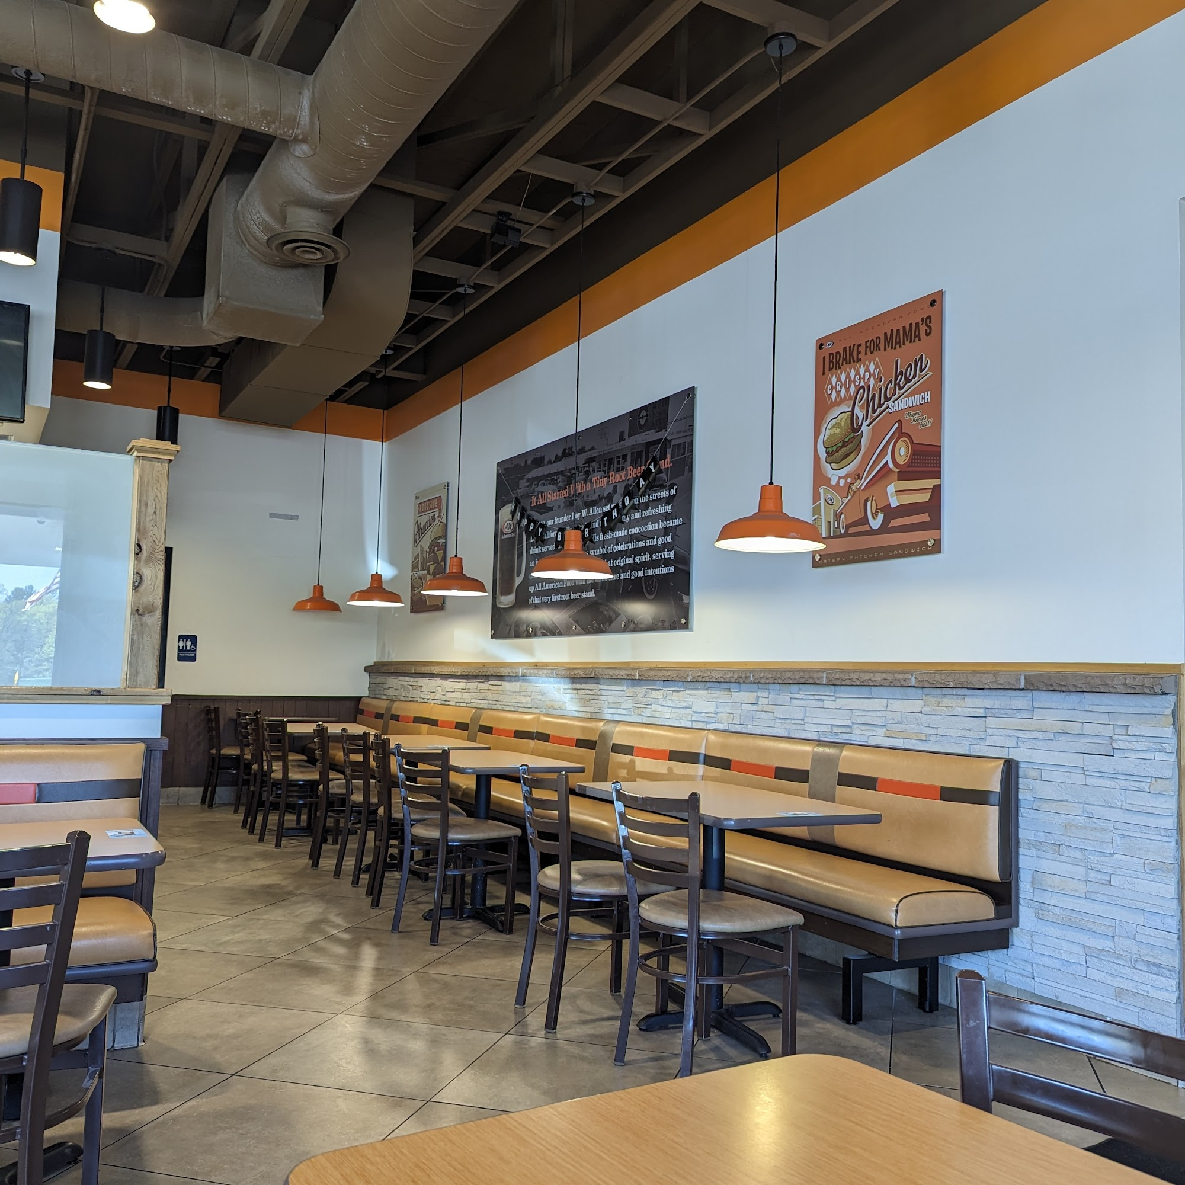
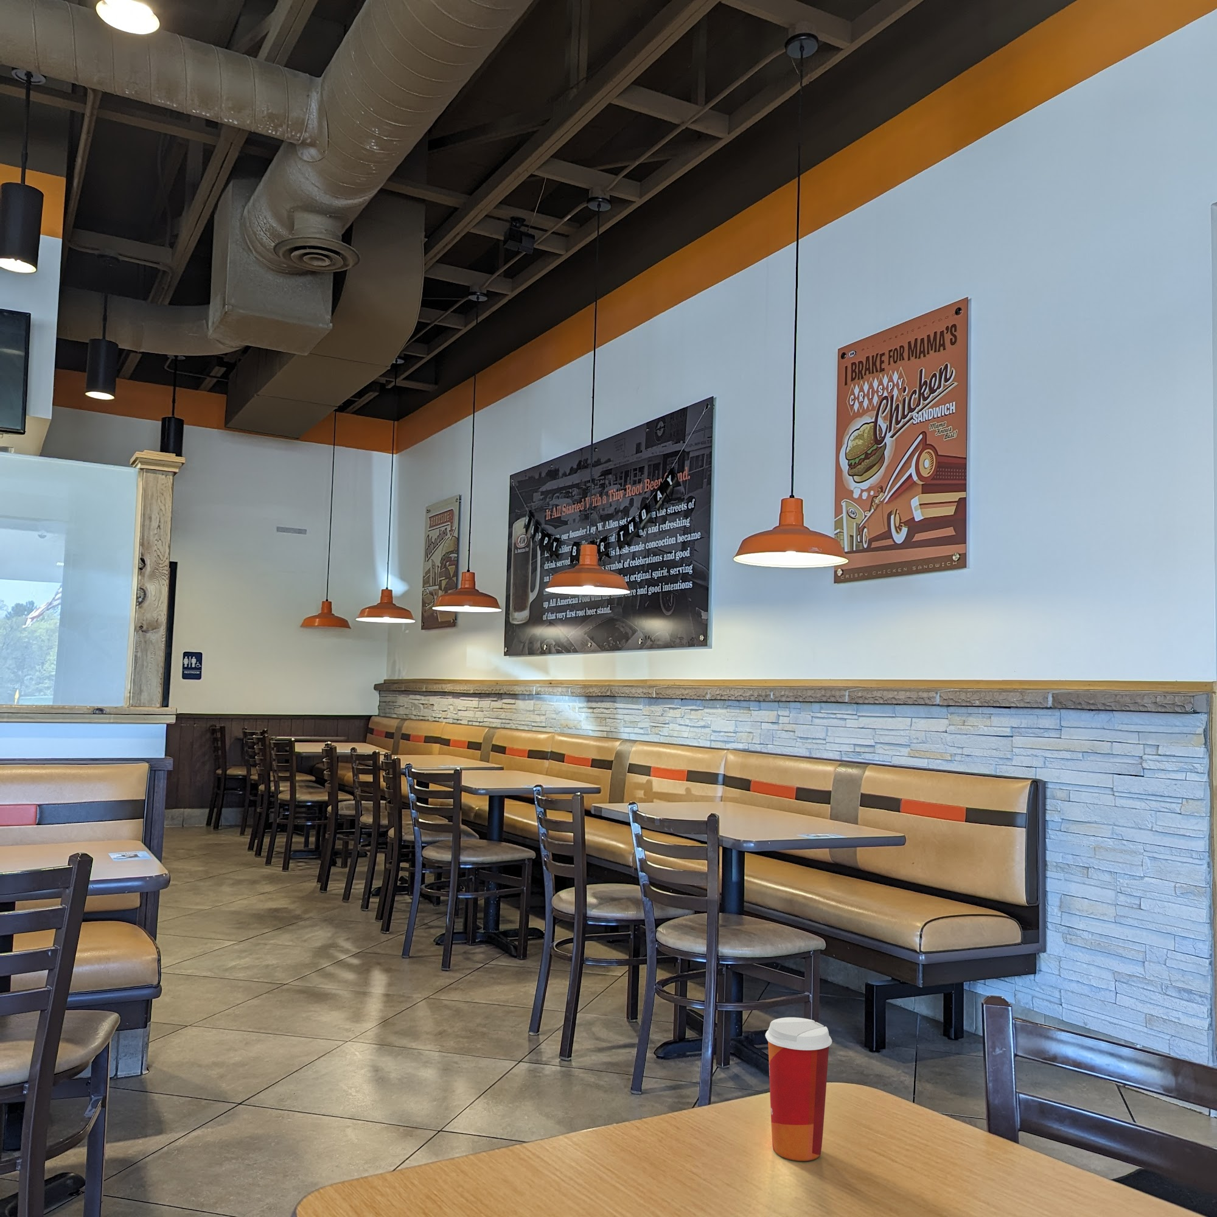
+ paper cup [765,1016,833,1161]
